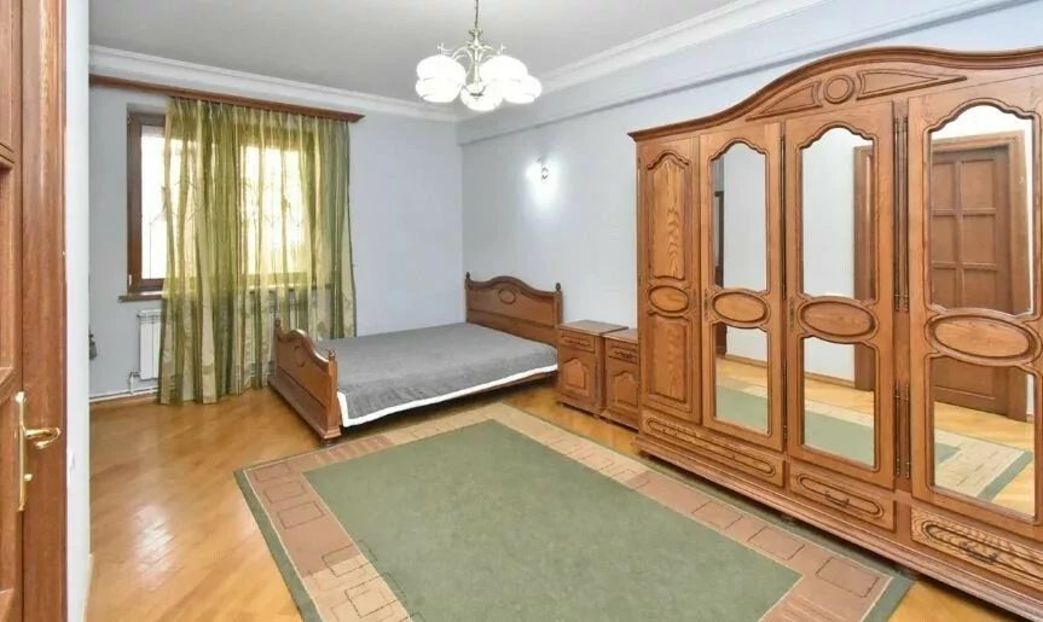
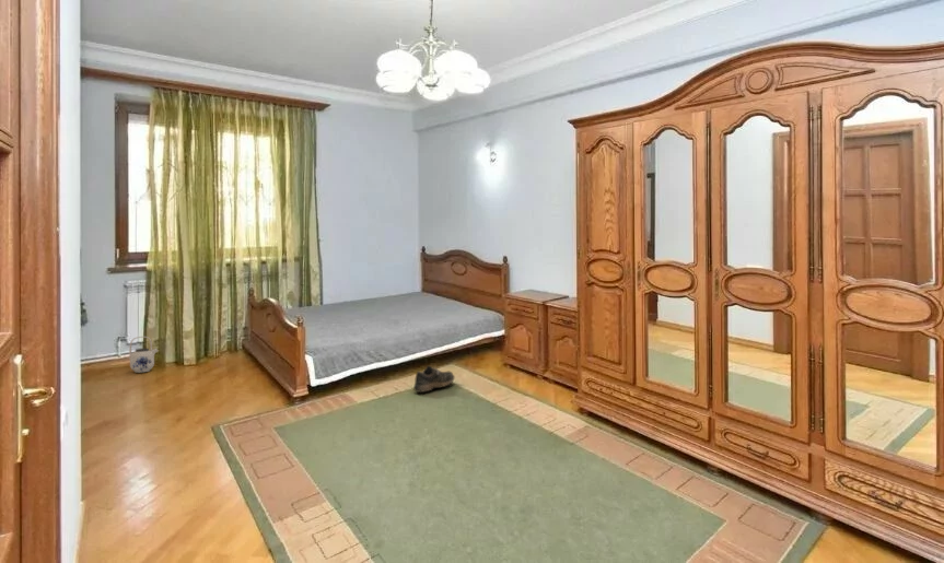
+ teapot [128,336,160,374]
+ shoe [412,365,456,394]
